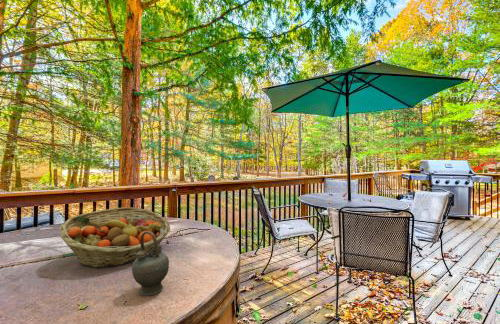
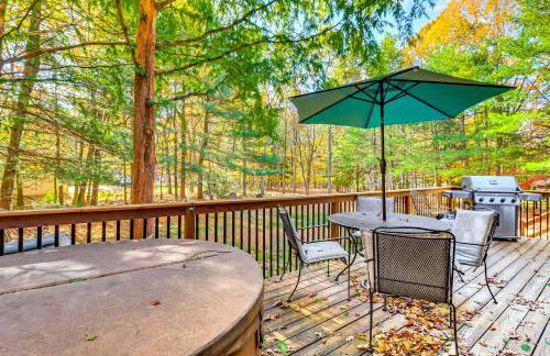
- fruit basket [59,206,171,269]
- teapot [131,231,170,296]
